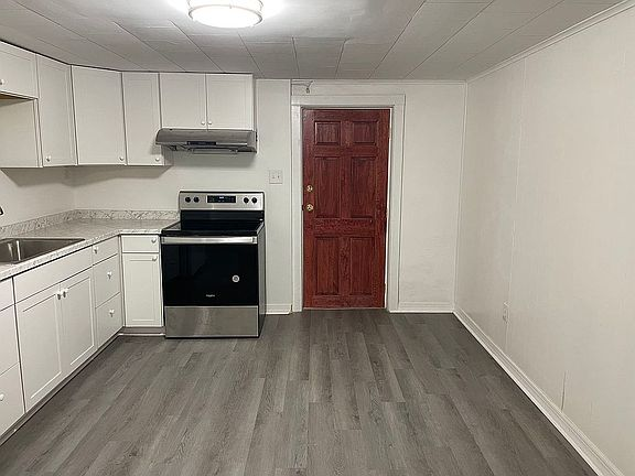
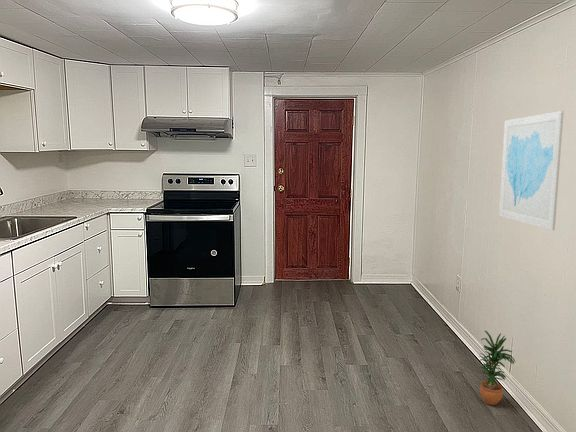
+ potted plant [478,330,516,406]
+ wall art [498,110,565,231]
